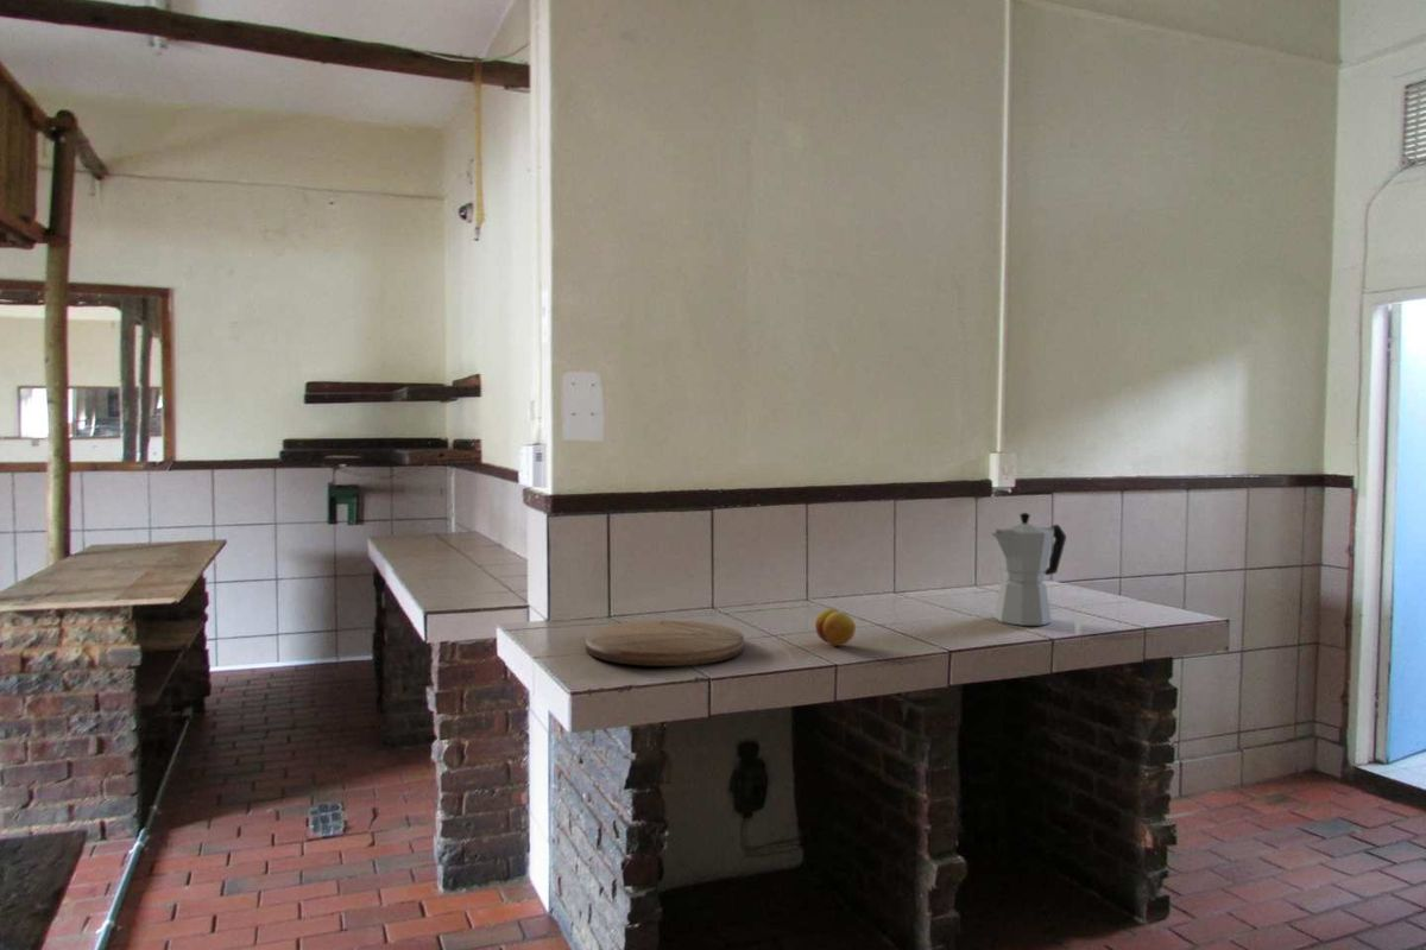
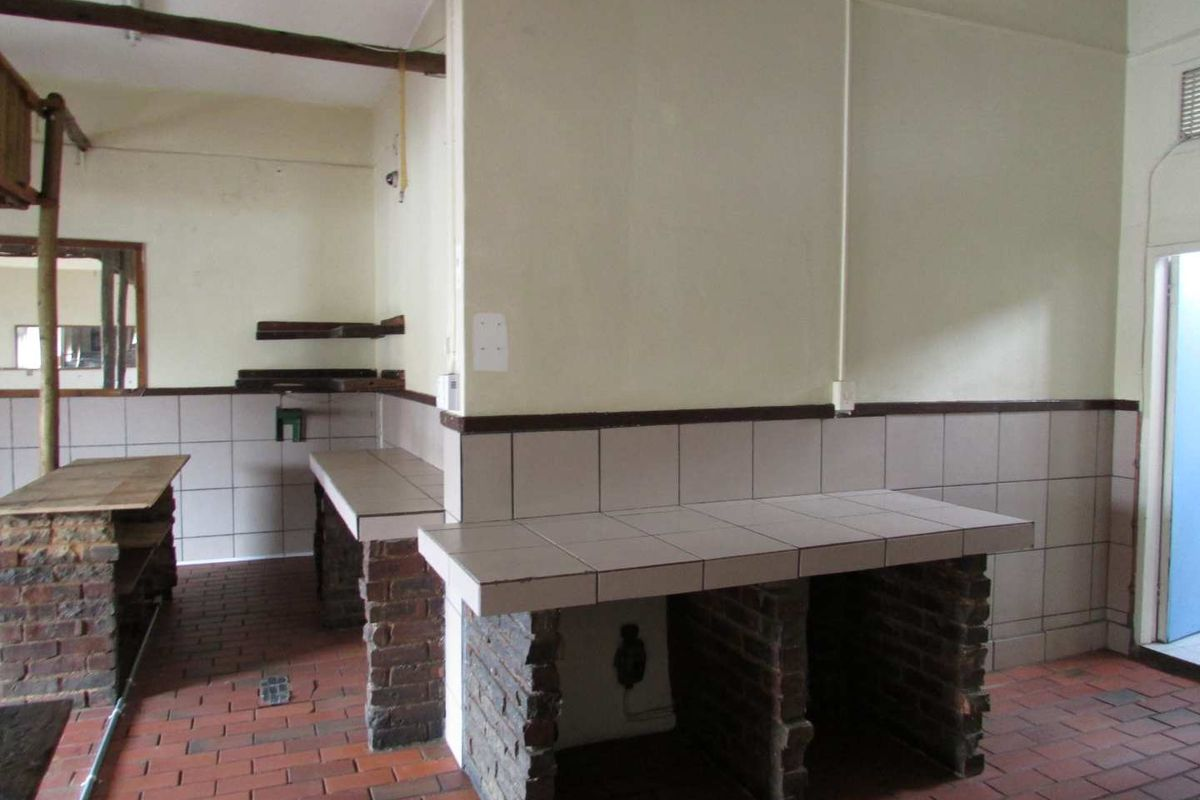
- fruit [814,607,857,647]
- moka pot [990,512,1067,627]
- cutting board [585,620,745,667]
